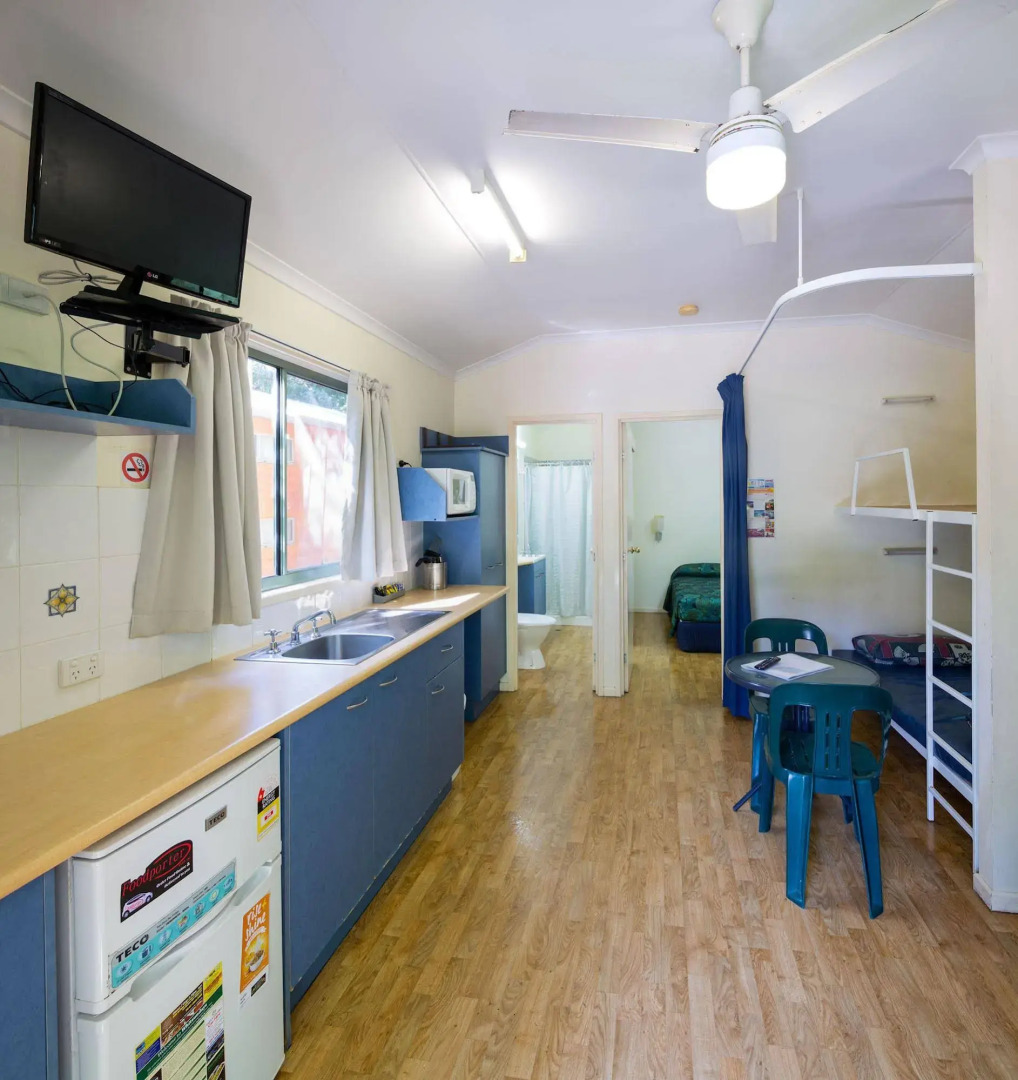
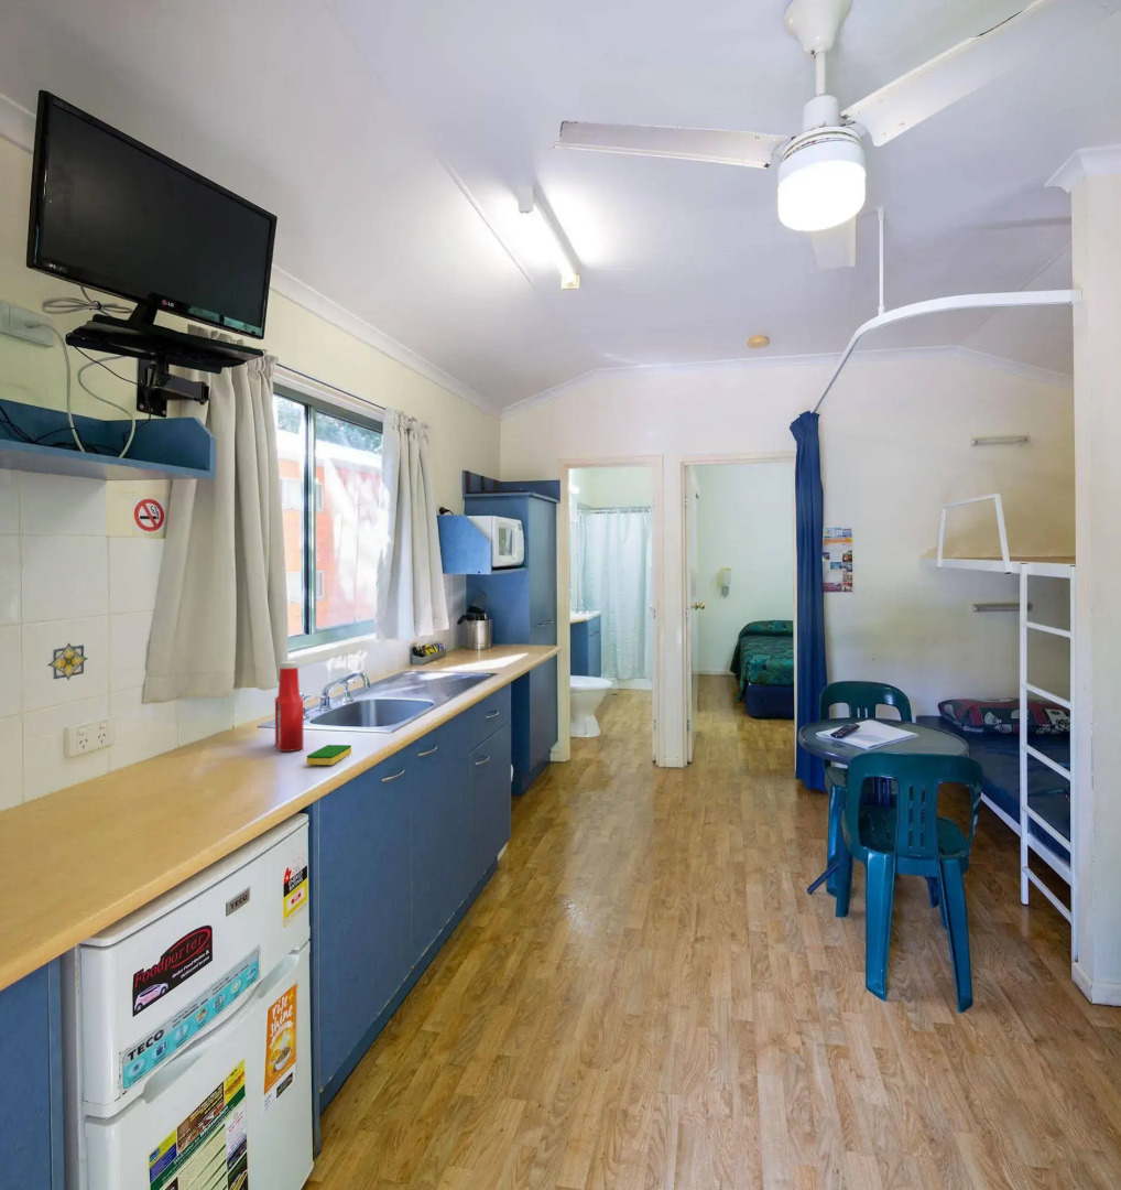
+ soap bottle [274,660,304,753]
+ dish sponge [306,744,352,766]
